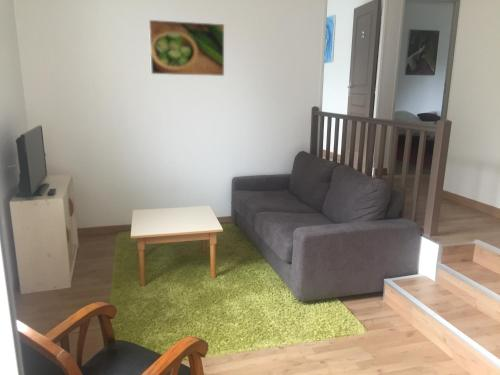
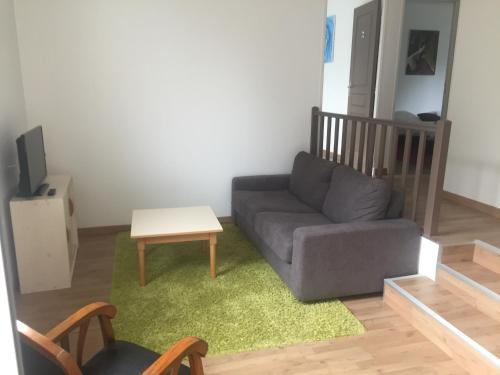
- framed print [148,19,225,77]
